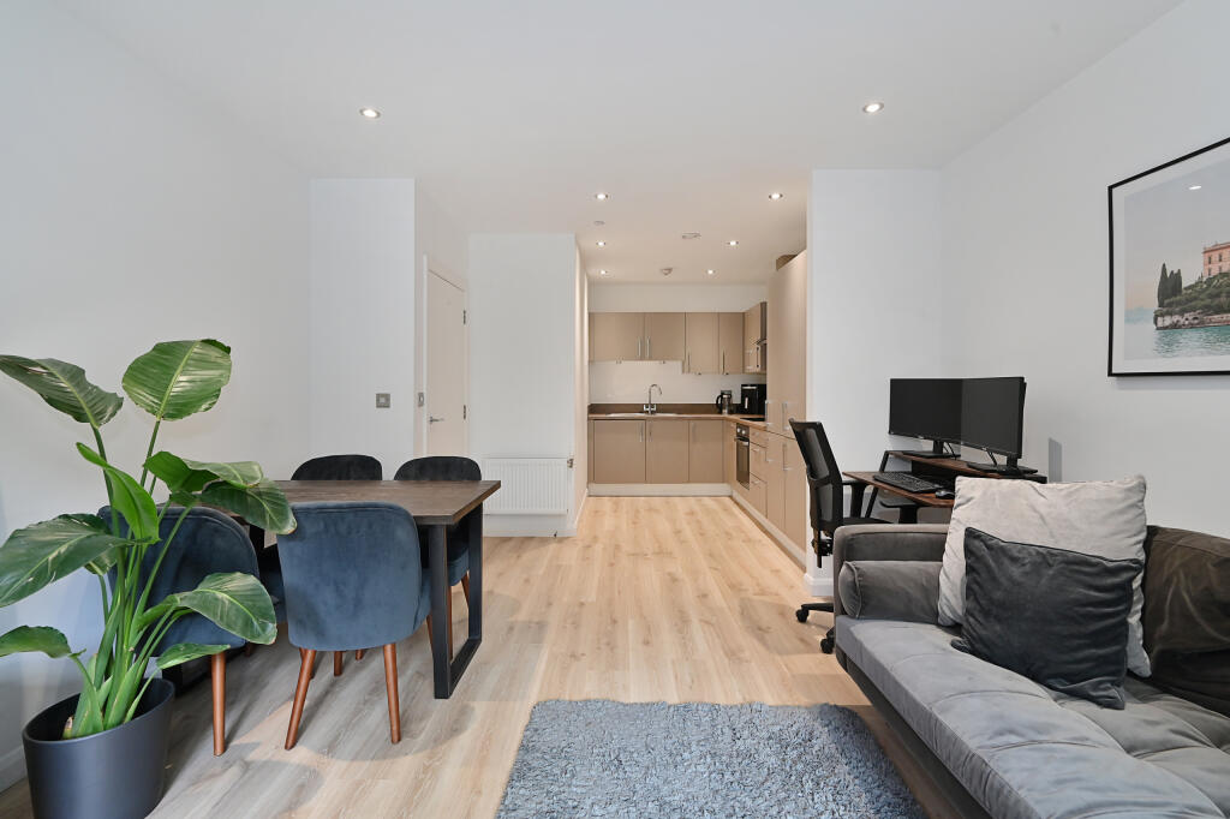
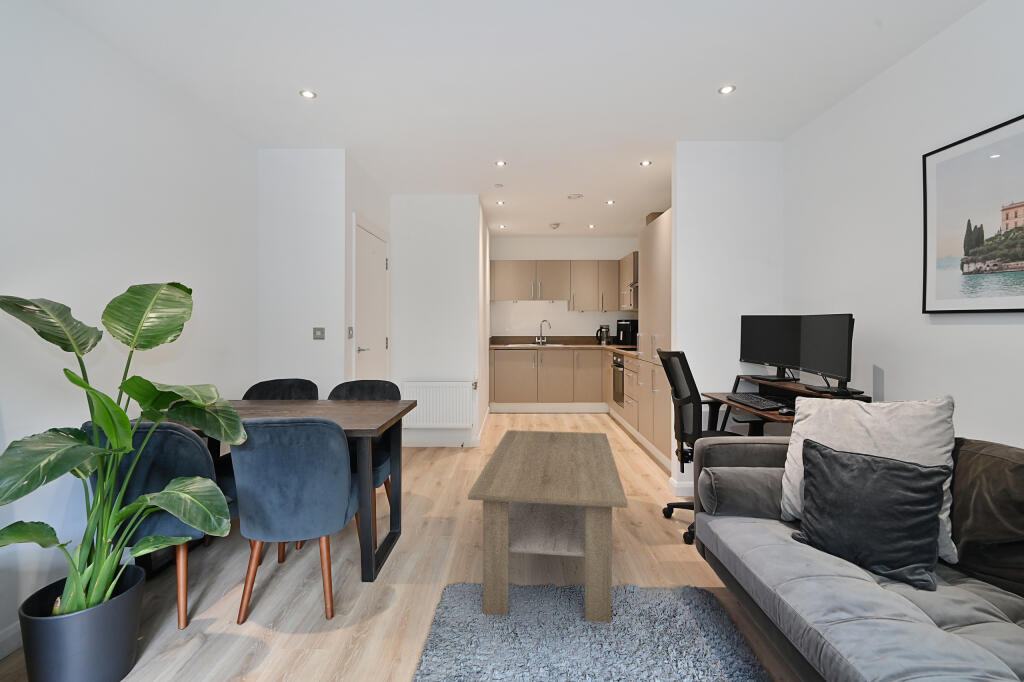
+ coffee table [467,429,628,624]
